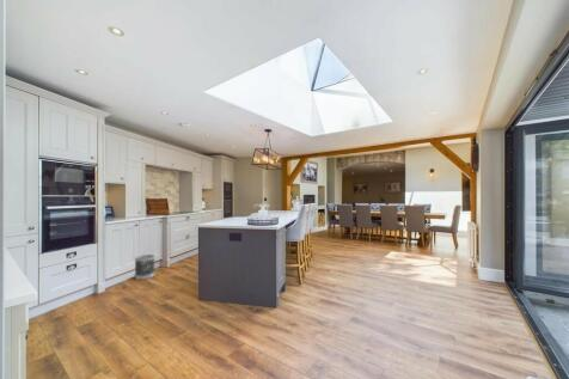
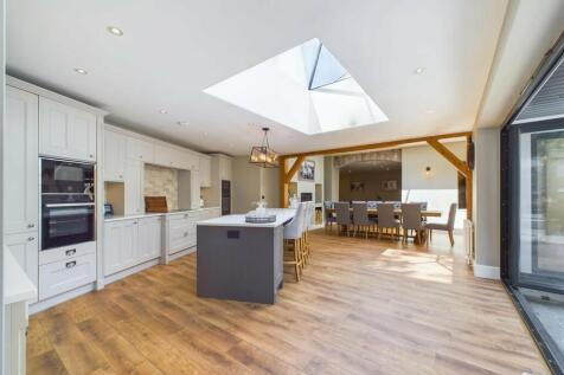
- wastebasket [134,253,155,281]
